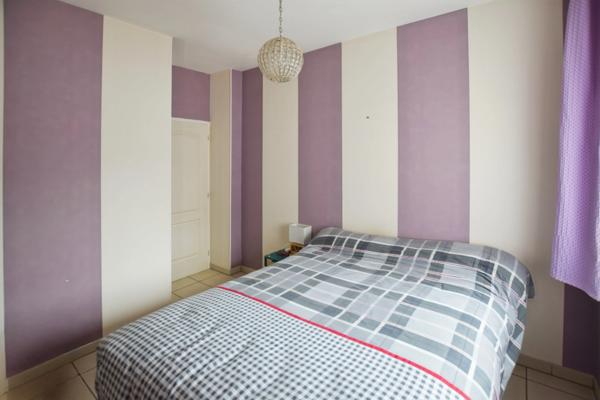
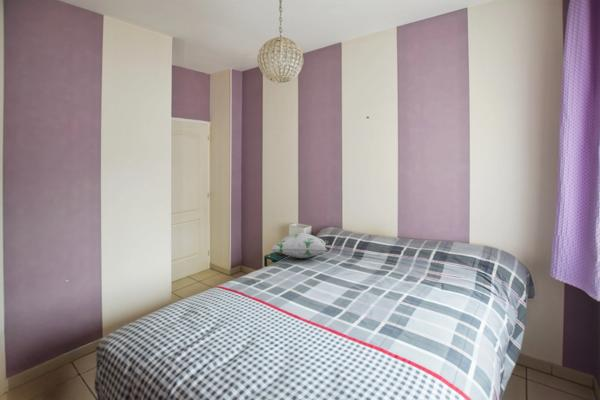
+ decorative pillow [270,232,331,260]
